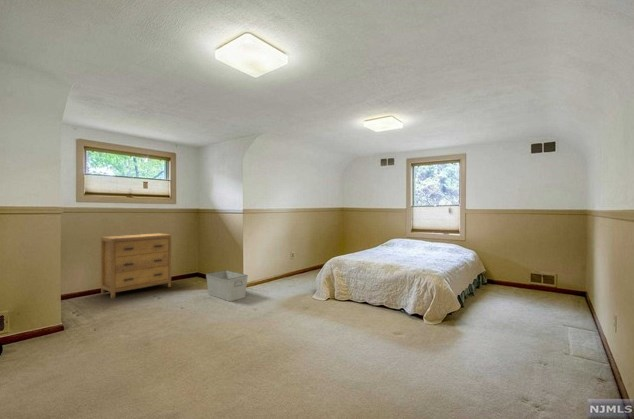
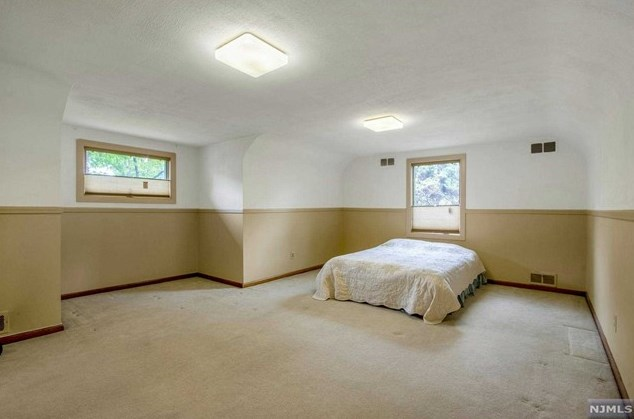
- storage bin [205,269,249,302]
- dresser [100,232,172,300]
